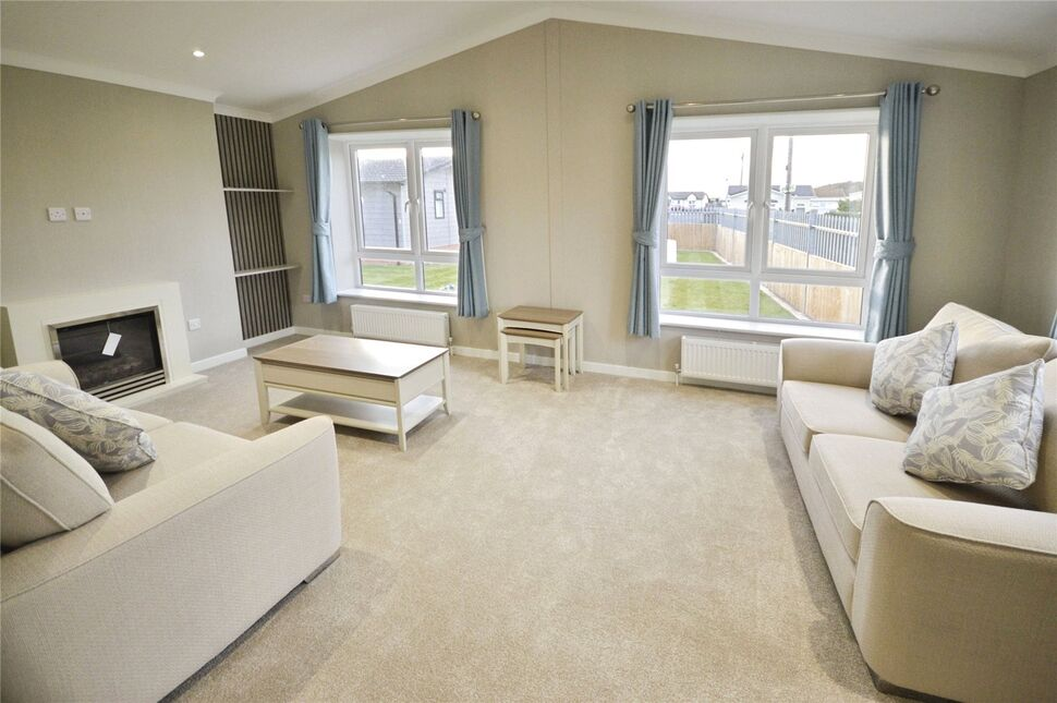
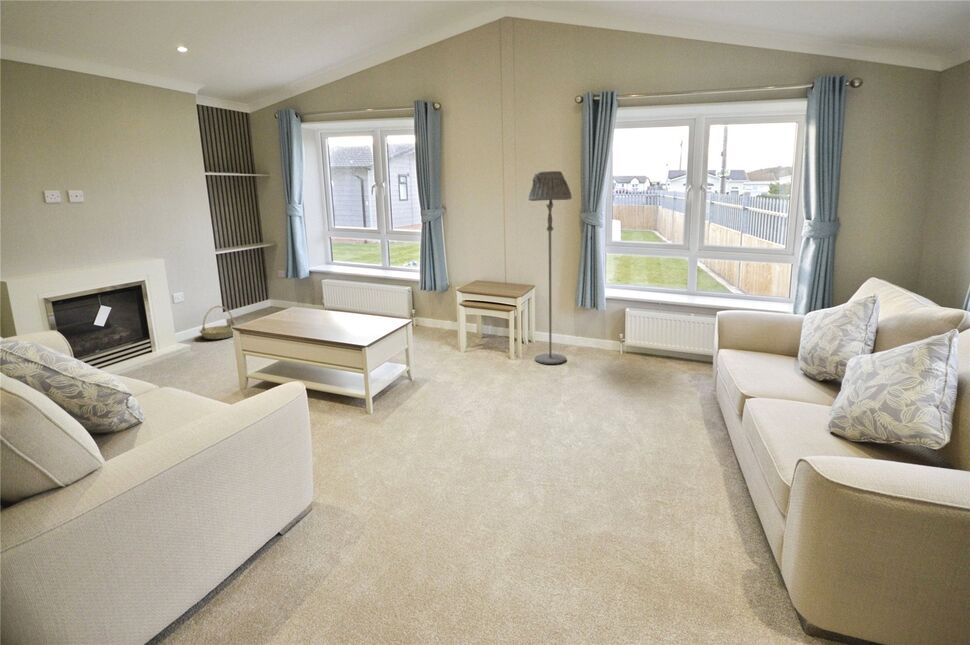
+ floor lamp [527,170,573,365]
+ basket [198,305,237,340]
